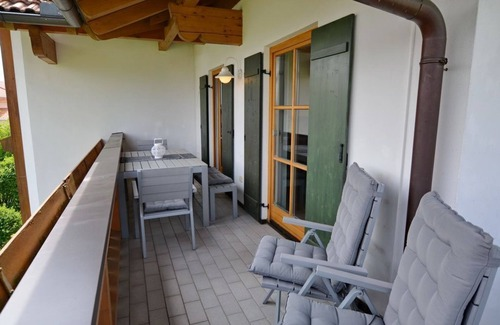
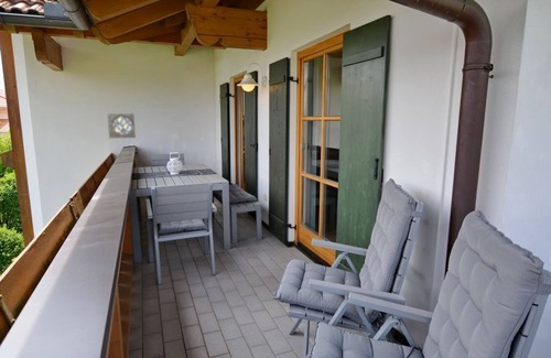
+ wall ornament [107,112,137,139]
